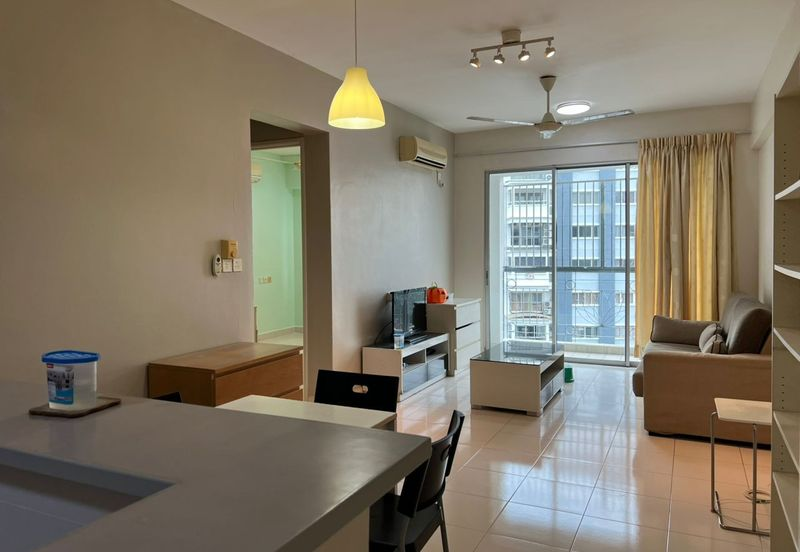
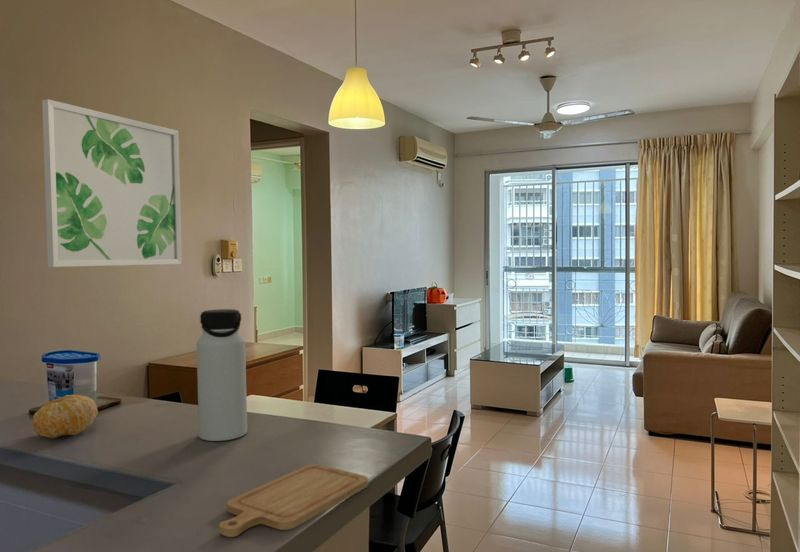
+ water bottle [196,308,248,442]
+ fruit [32,394,99,439]
+ chopping board [218,463,369,538]
+ wall art [41,98,183,268]
